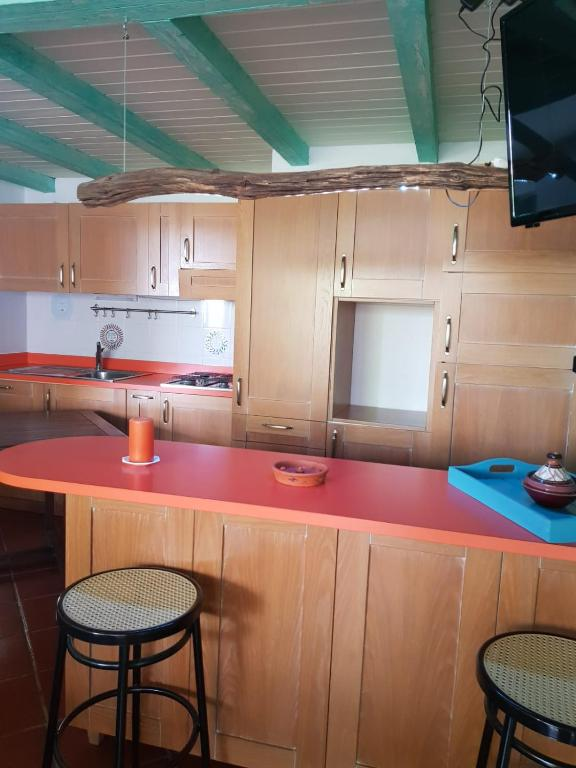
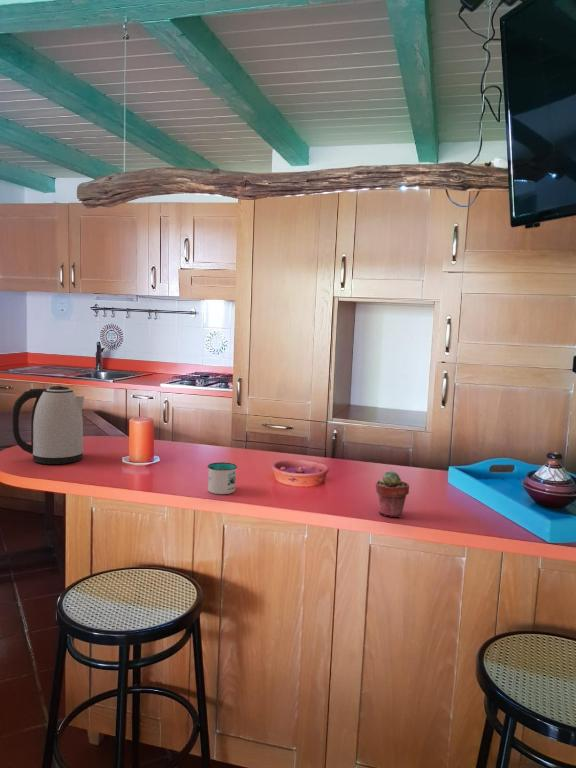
+ potted succulent [375,470,410,518]
+ kettle [11,385,85,465]
+ mug [207,461,238,495]
